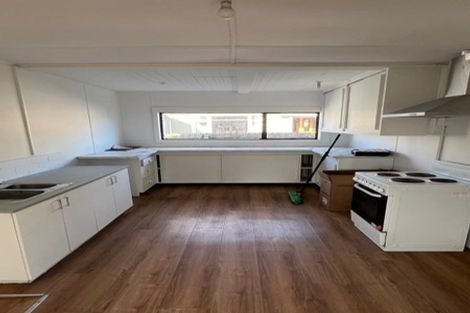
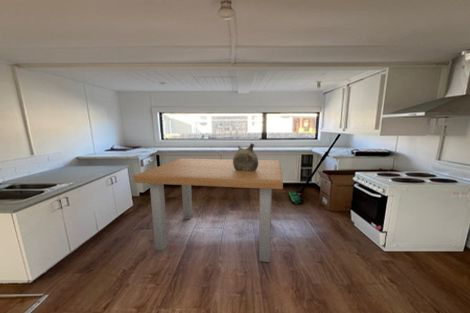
+ ceramic jug [232,142,259,171]
+ dining table [132,158,284,263]
